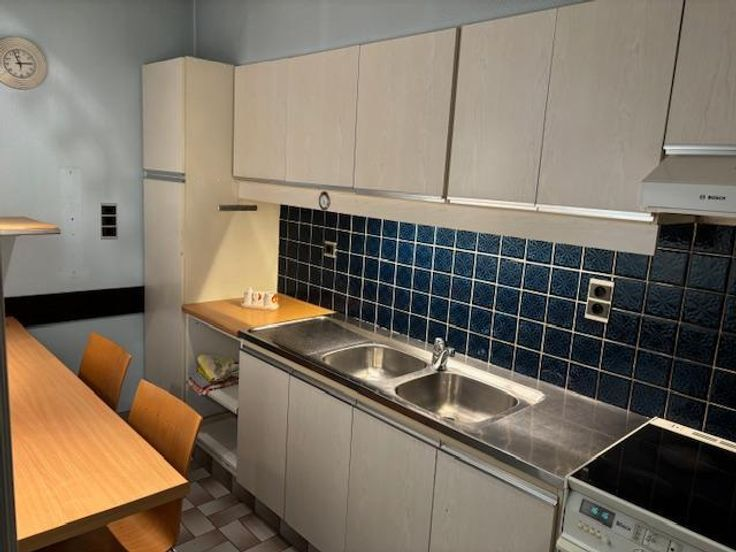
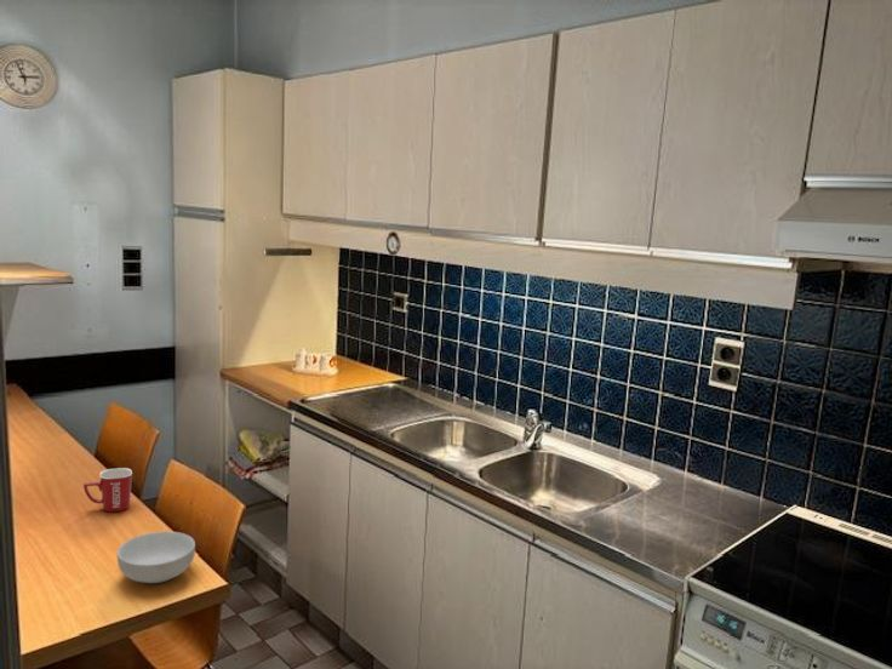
+ cereal bowl [116,531,196,584]
+ mug [82,467,133,513]
